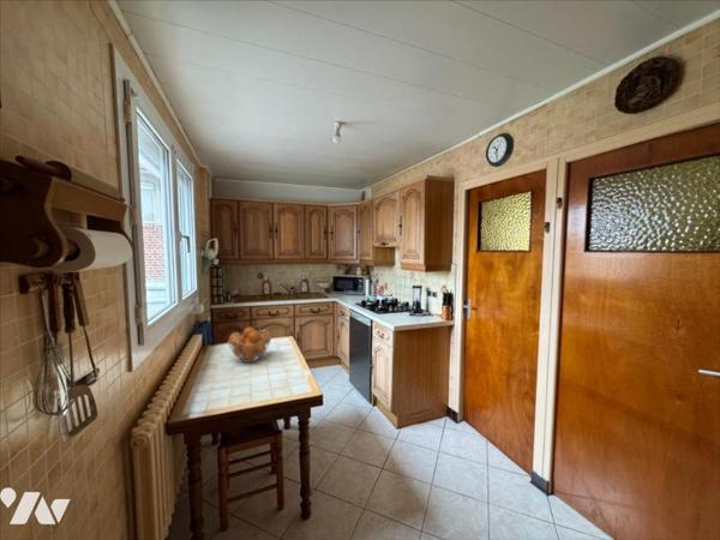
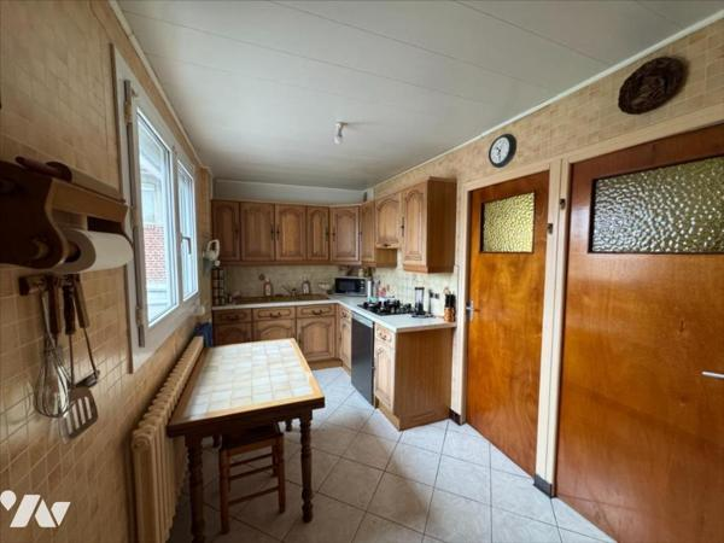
- fruit basket [227,326,272,364]
